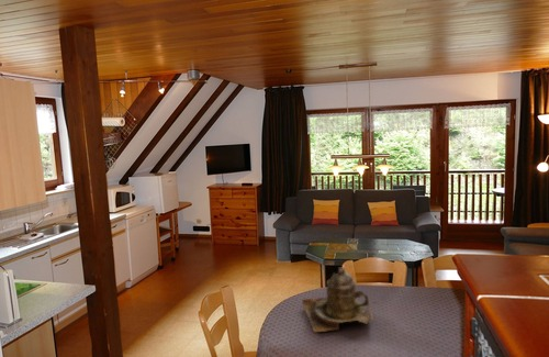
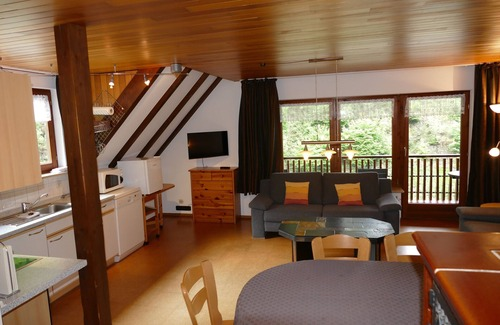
- teapot [301,266,374,333]
